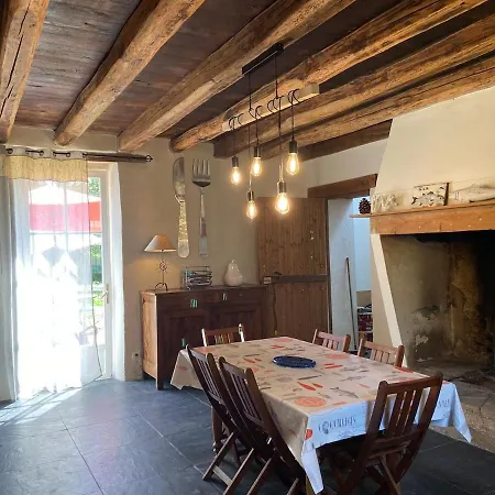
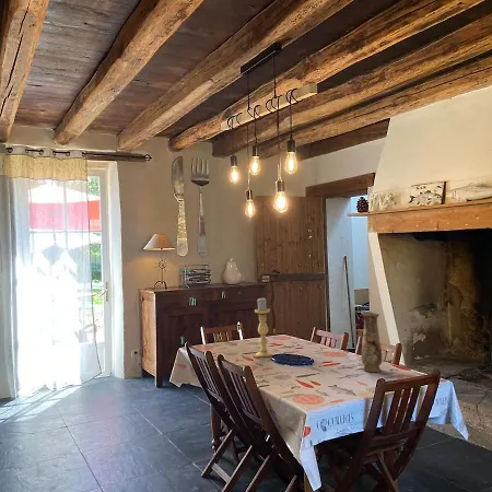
+ candle holder [254,296,273,358]
+ vase [360,311,383,373]
